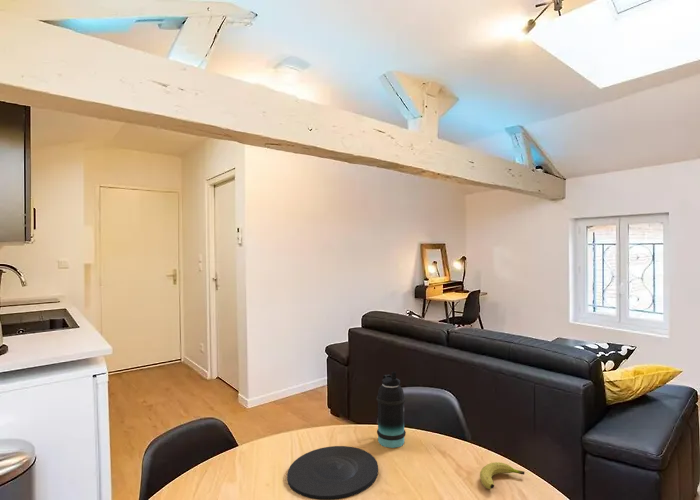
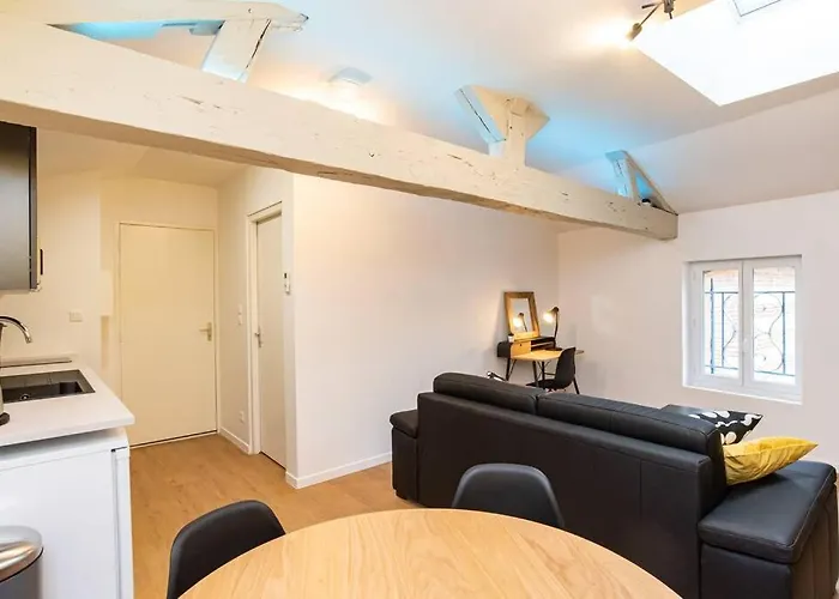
- fruit [479,461,525,490]
- plate [286,445,379,500]
- bottle [376,371,407,449]
